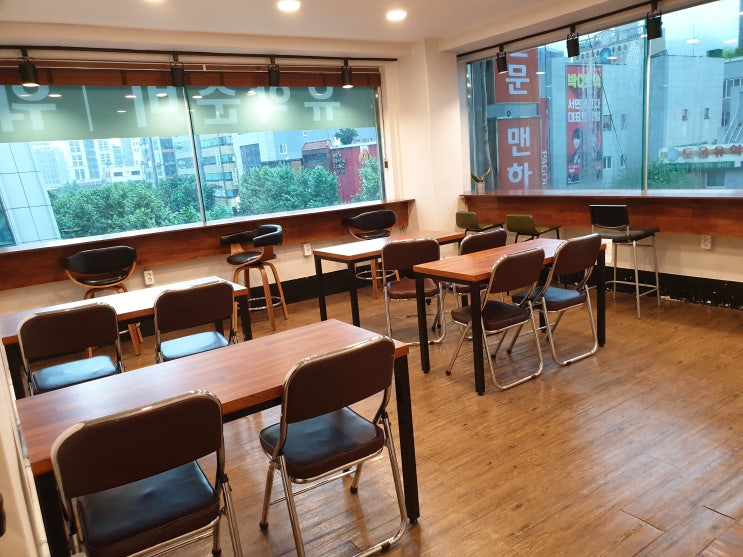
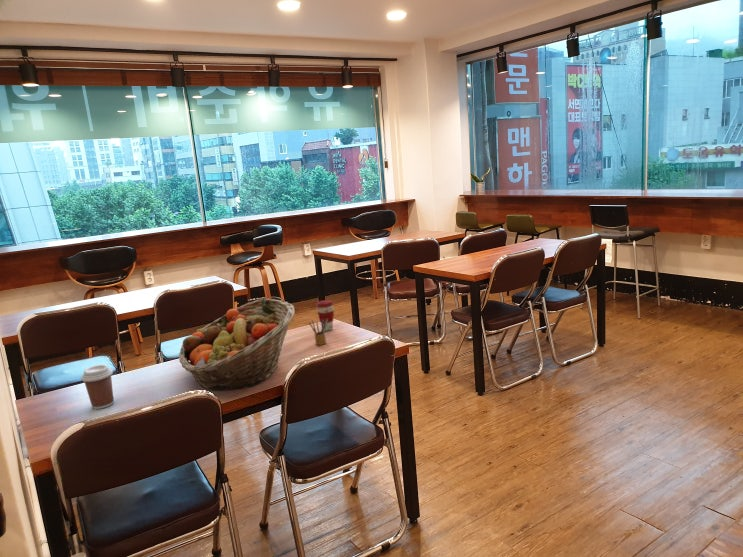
+ coffee cup [80,364,115,410]
+ coffee cup [315,299,335,332]
+ pencil box [308,318,328,346]
+ fruit basket [178,298,296,391]
